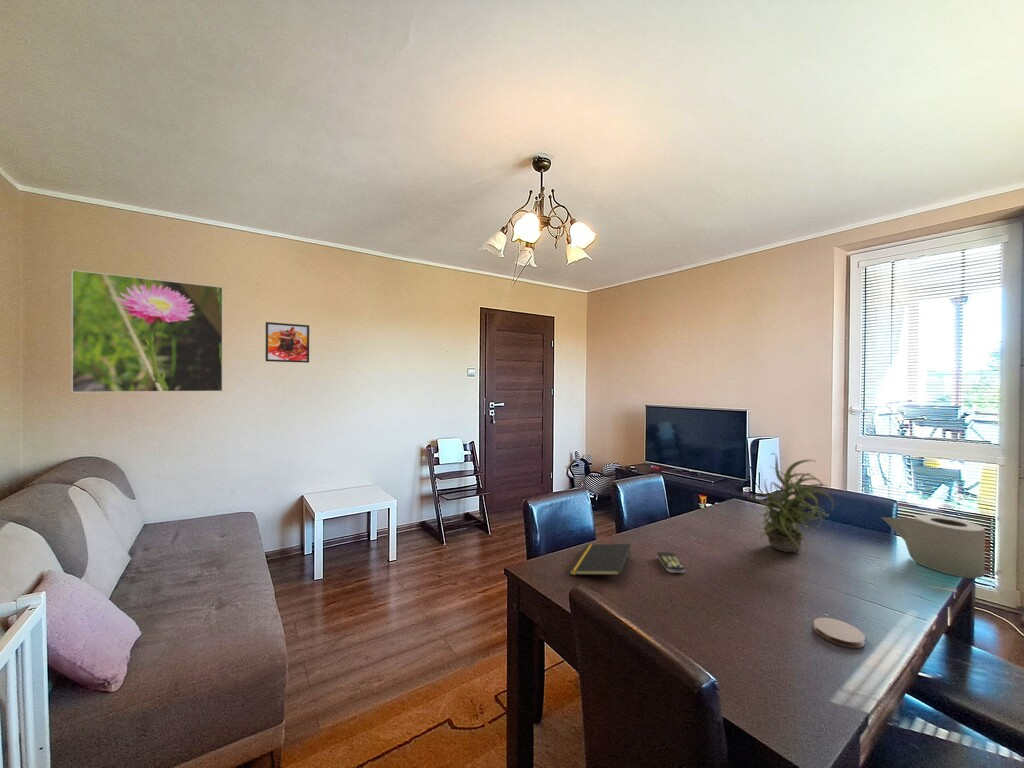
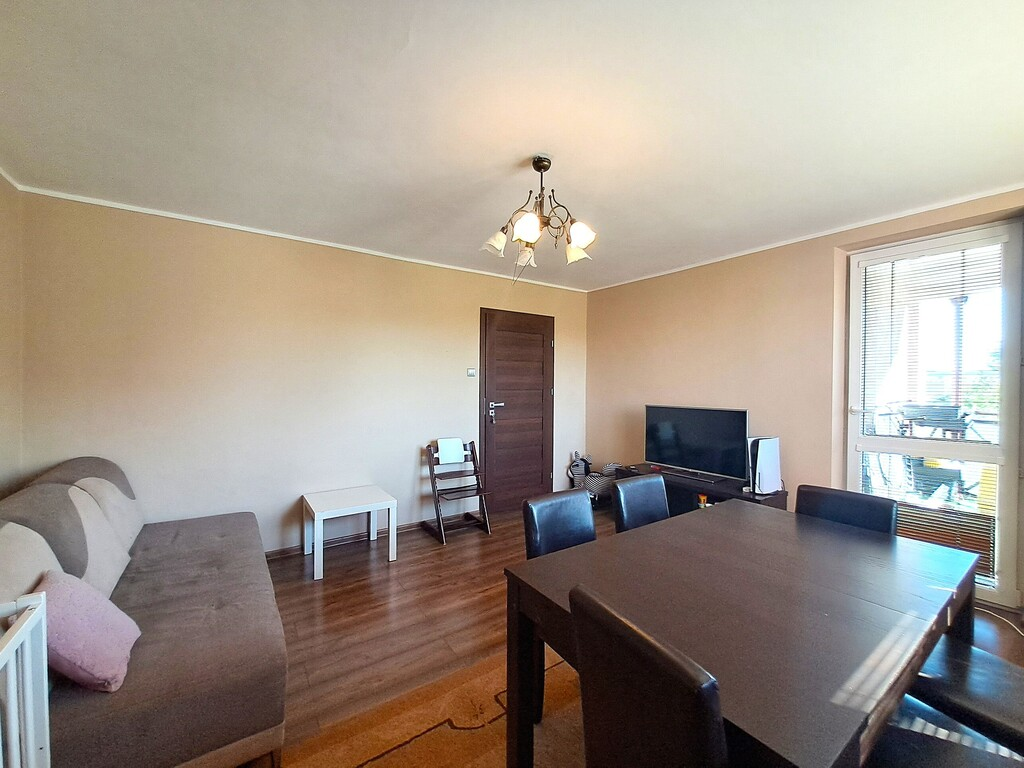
- coaster [813,617,866,649]
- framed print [265,321,310,364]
- notepad [568,543,632,576]
- potted plant [747,452,835,553]
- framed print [71,269,224,393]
- remote control [656,551,686,574]
- toilet paper roll [880,514,986,579]
